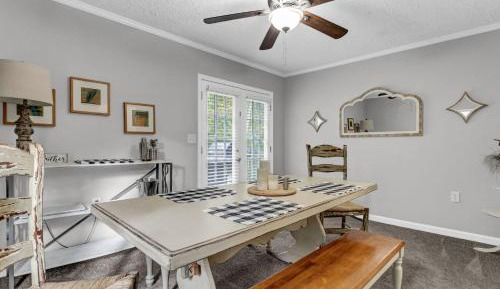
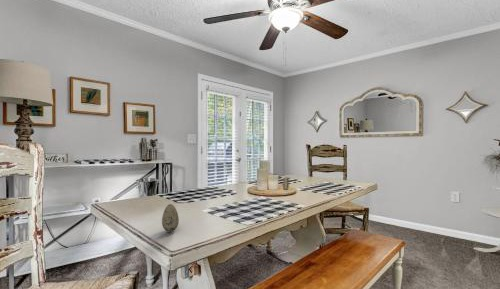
+ decorative egg [161,203,180,233]
